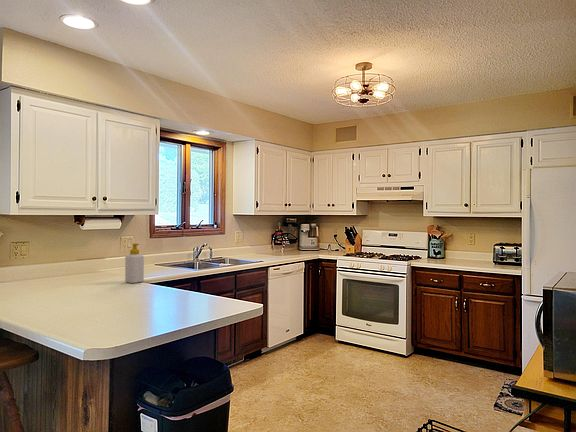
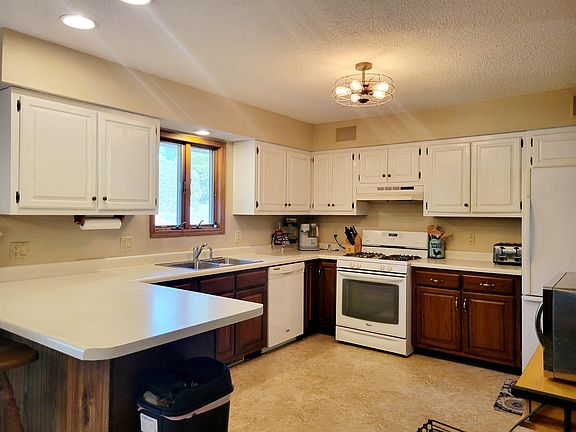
- soap bottle [124,242,145,284]
